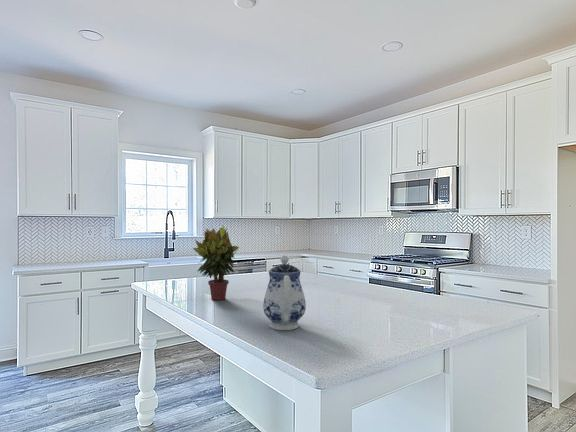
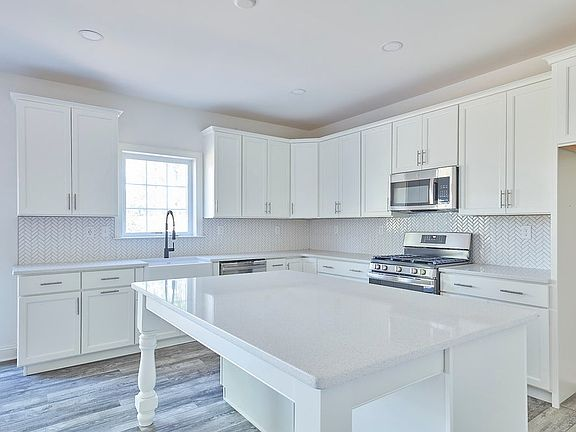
- potted plant [192,225,240,301]
- teapot [262,255,307,331]
